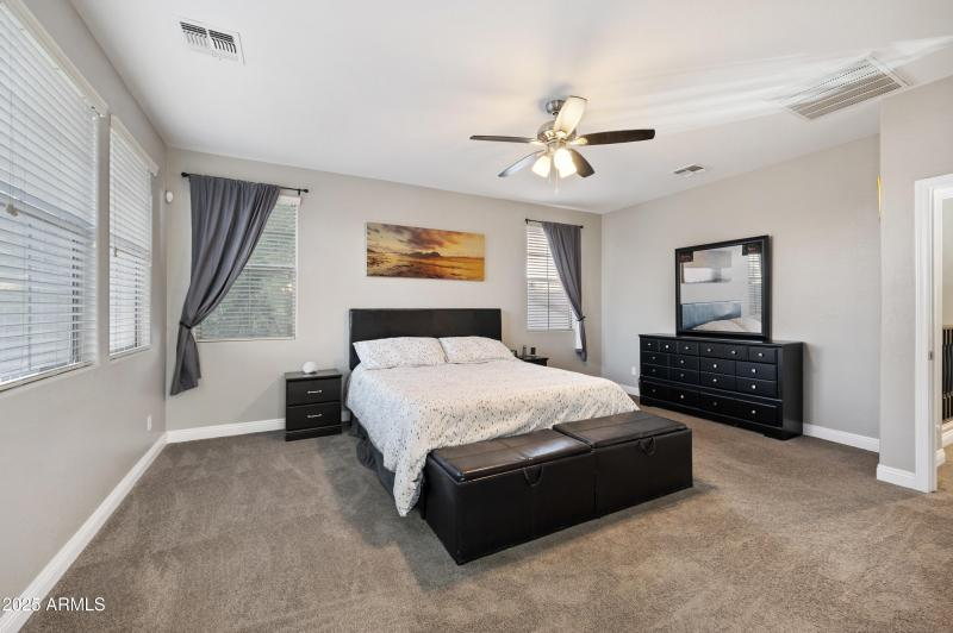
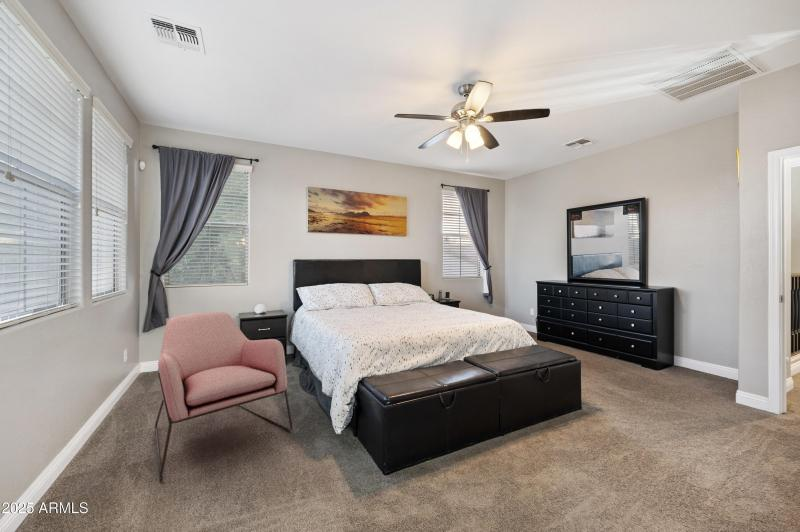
+ armchair [154,311,293,480]
